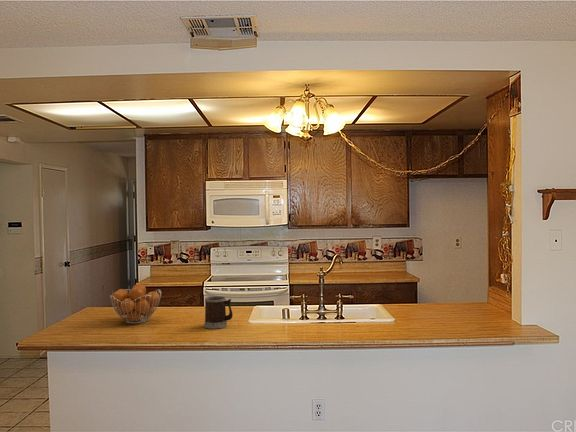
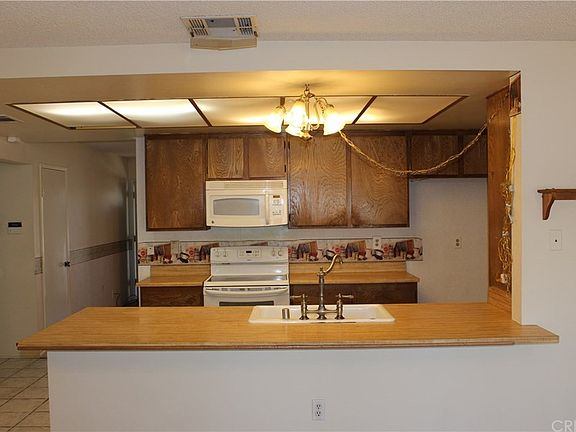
- mug [203,295,234,330]
- fruit basket [109,283,162,325]
